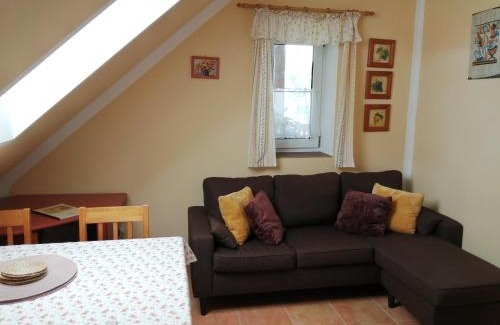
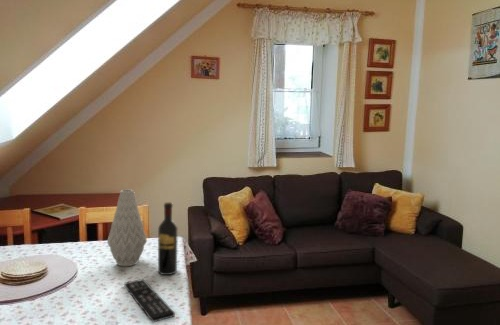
+ remote control [123,278,176,323]
+ vase [106,189,148,267]
+ wine bottle [157,201,179,276]
